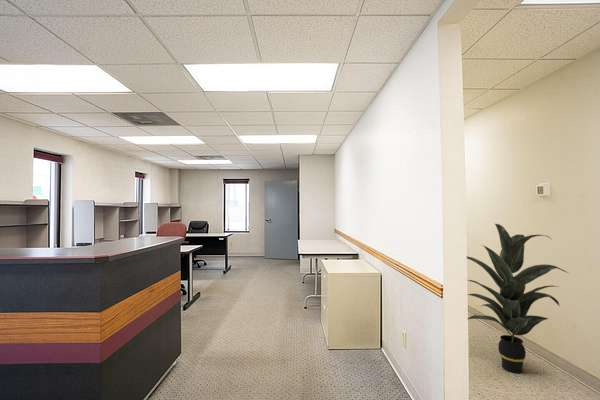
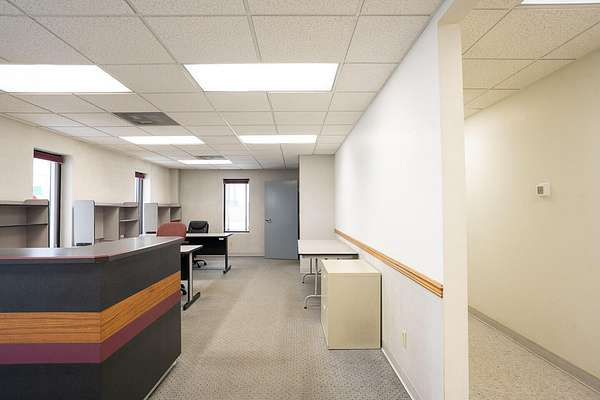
- indoor plant [466,223,569,374]
